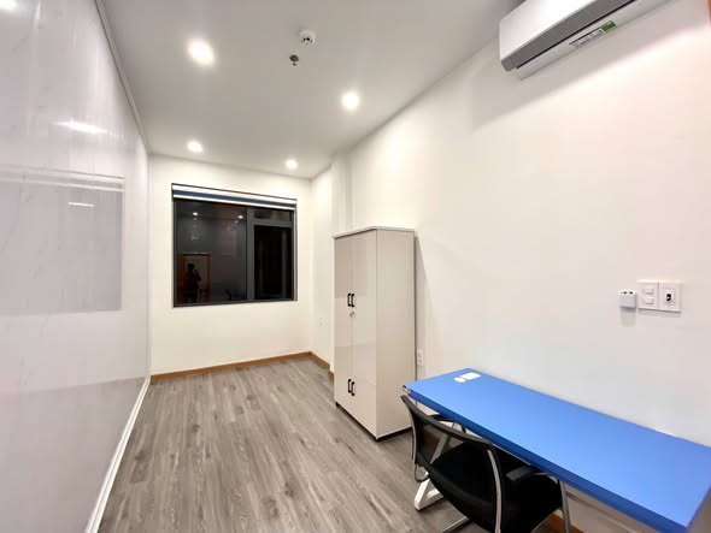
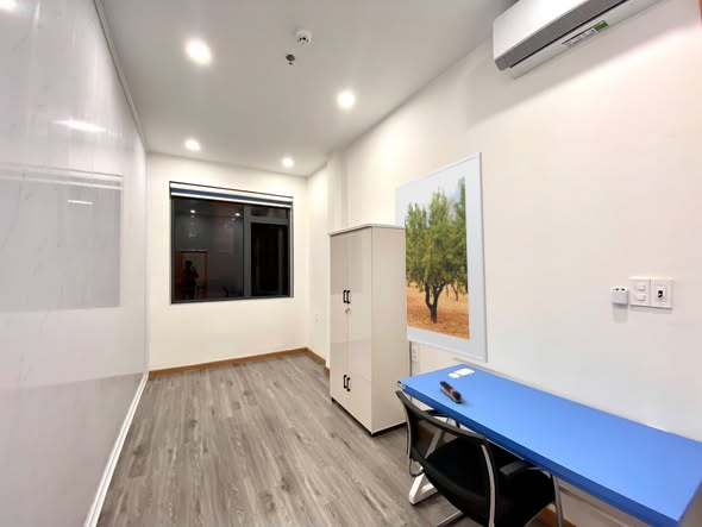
+ stapler [439,379,463,403]
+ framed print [394,151,489,364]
